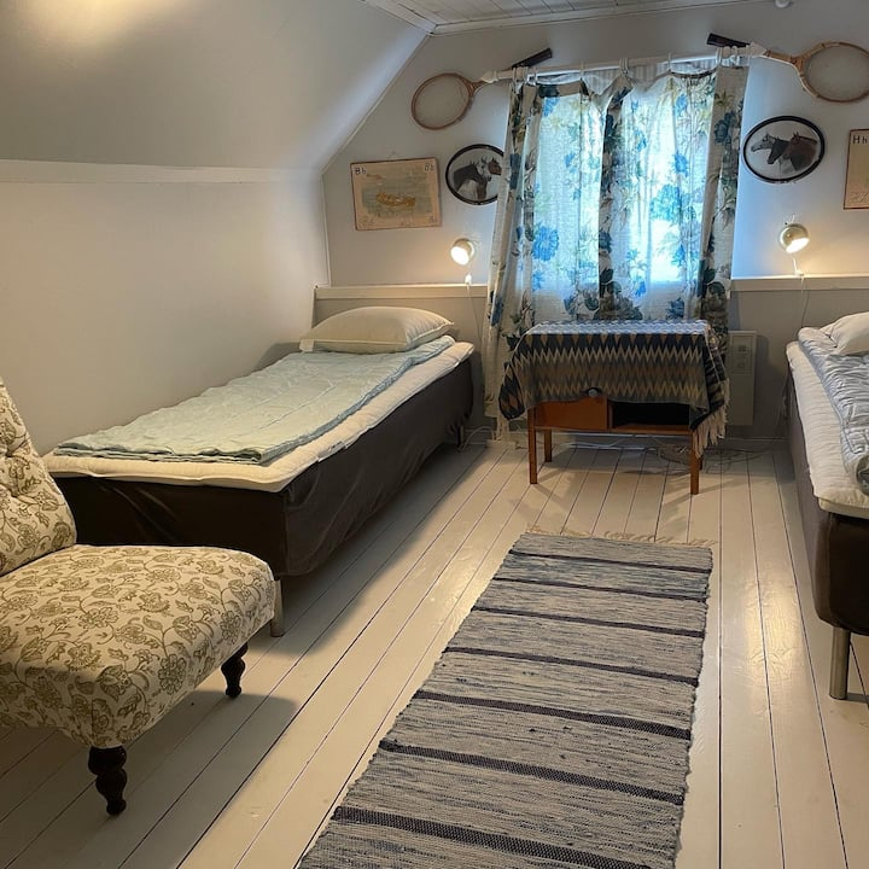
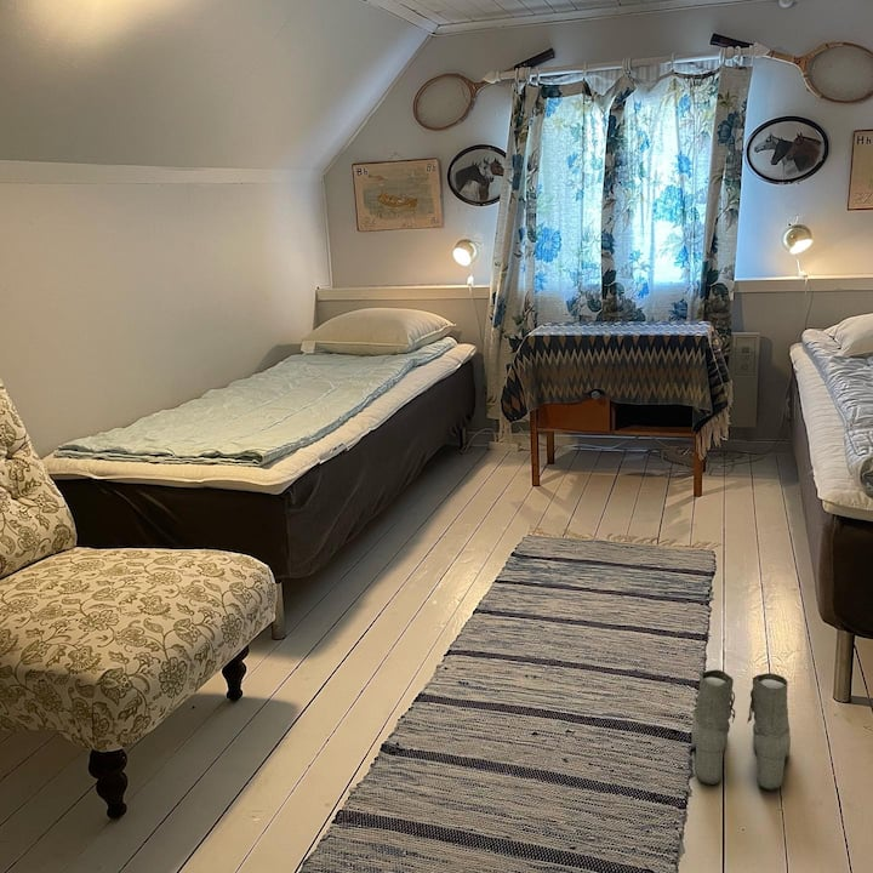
+ boots [690,668,792,791]
